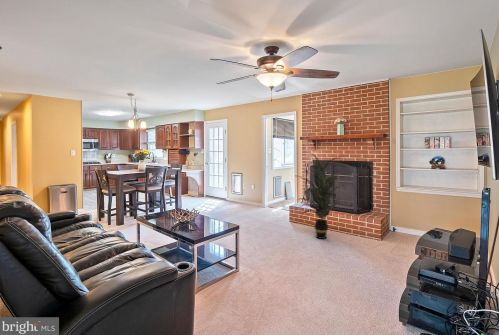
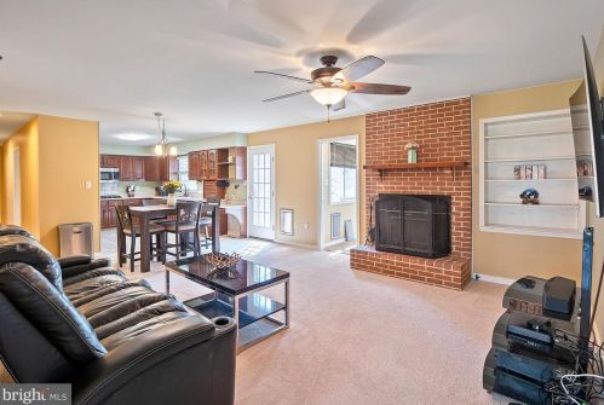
- indoor plant [296,152,344,240]
